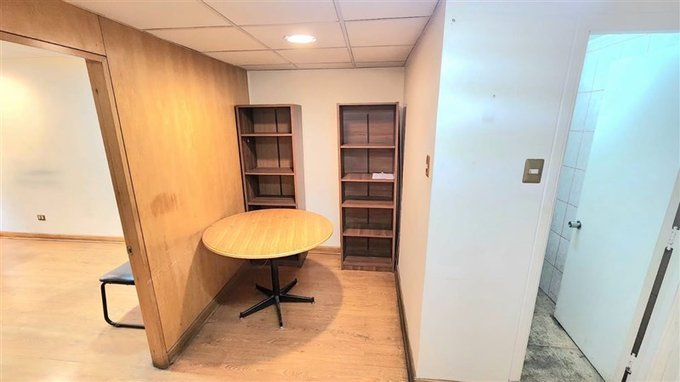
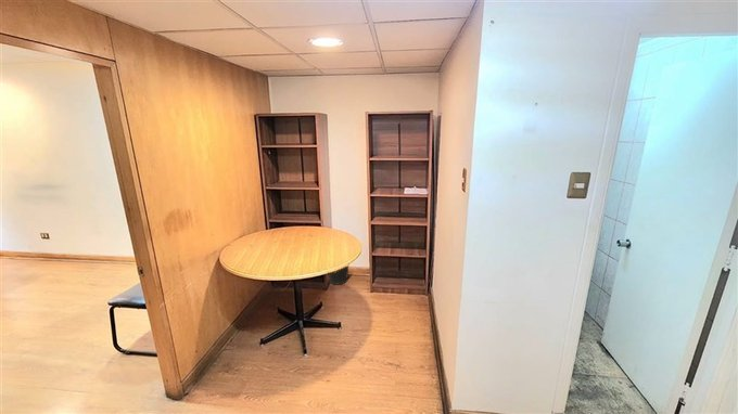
+ wastebasket [328,264,349,285]
